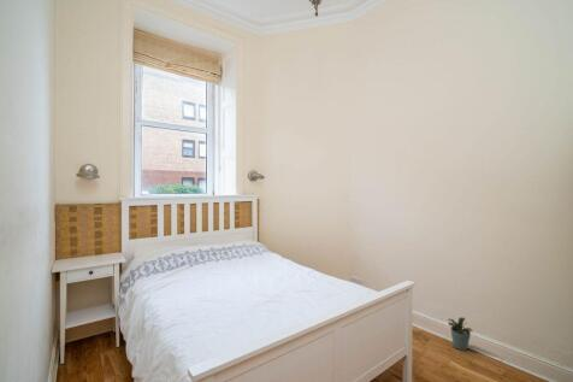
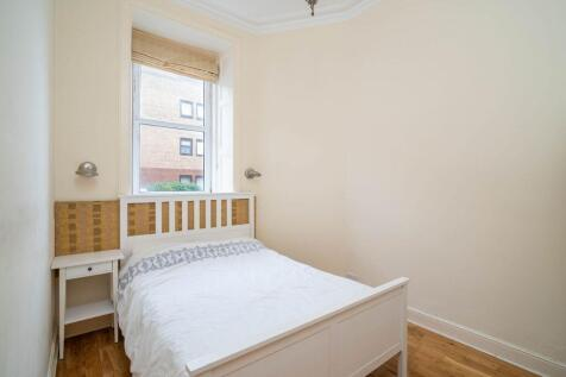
- potted plant [447,316,473,352]
